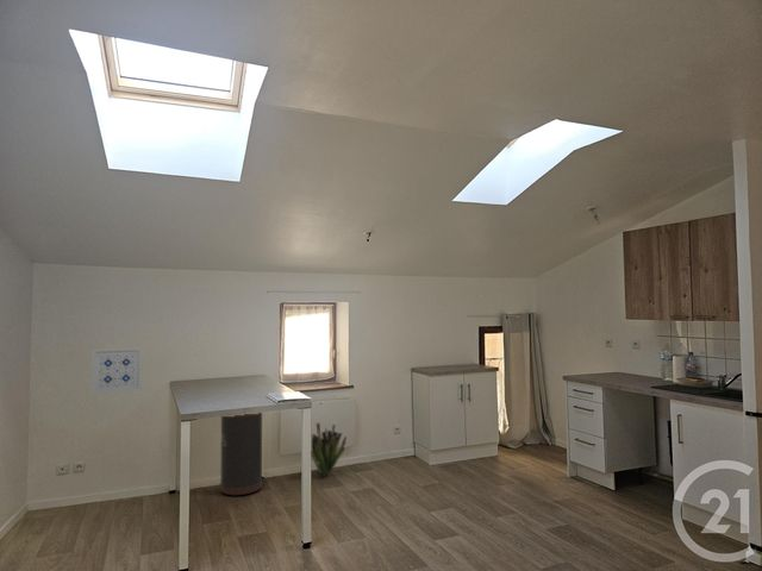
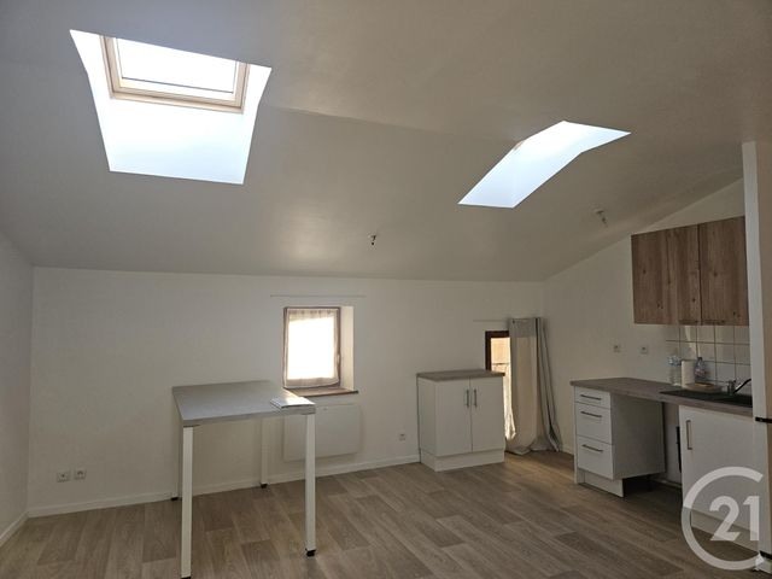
- decorative plant [311,422,348,477]
- trash can [219,412,263,497]
- wall art [90,346,143,395]
